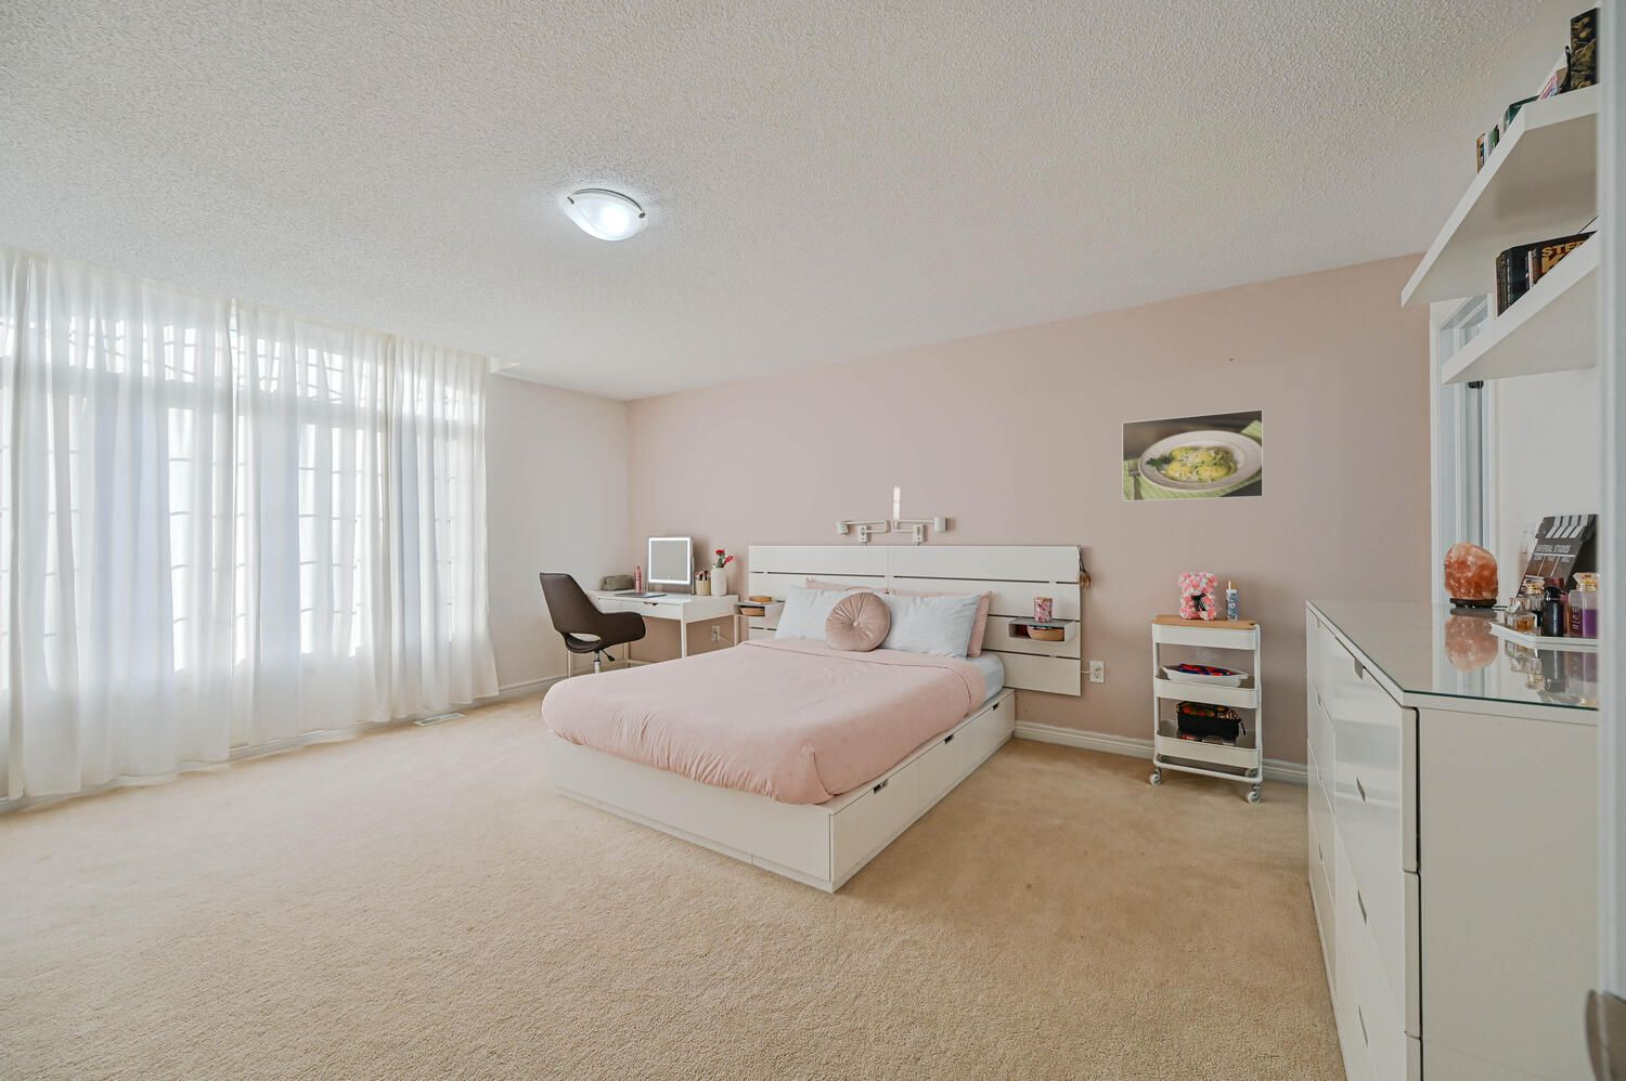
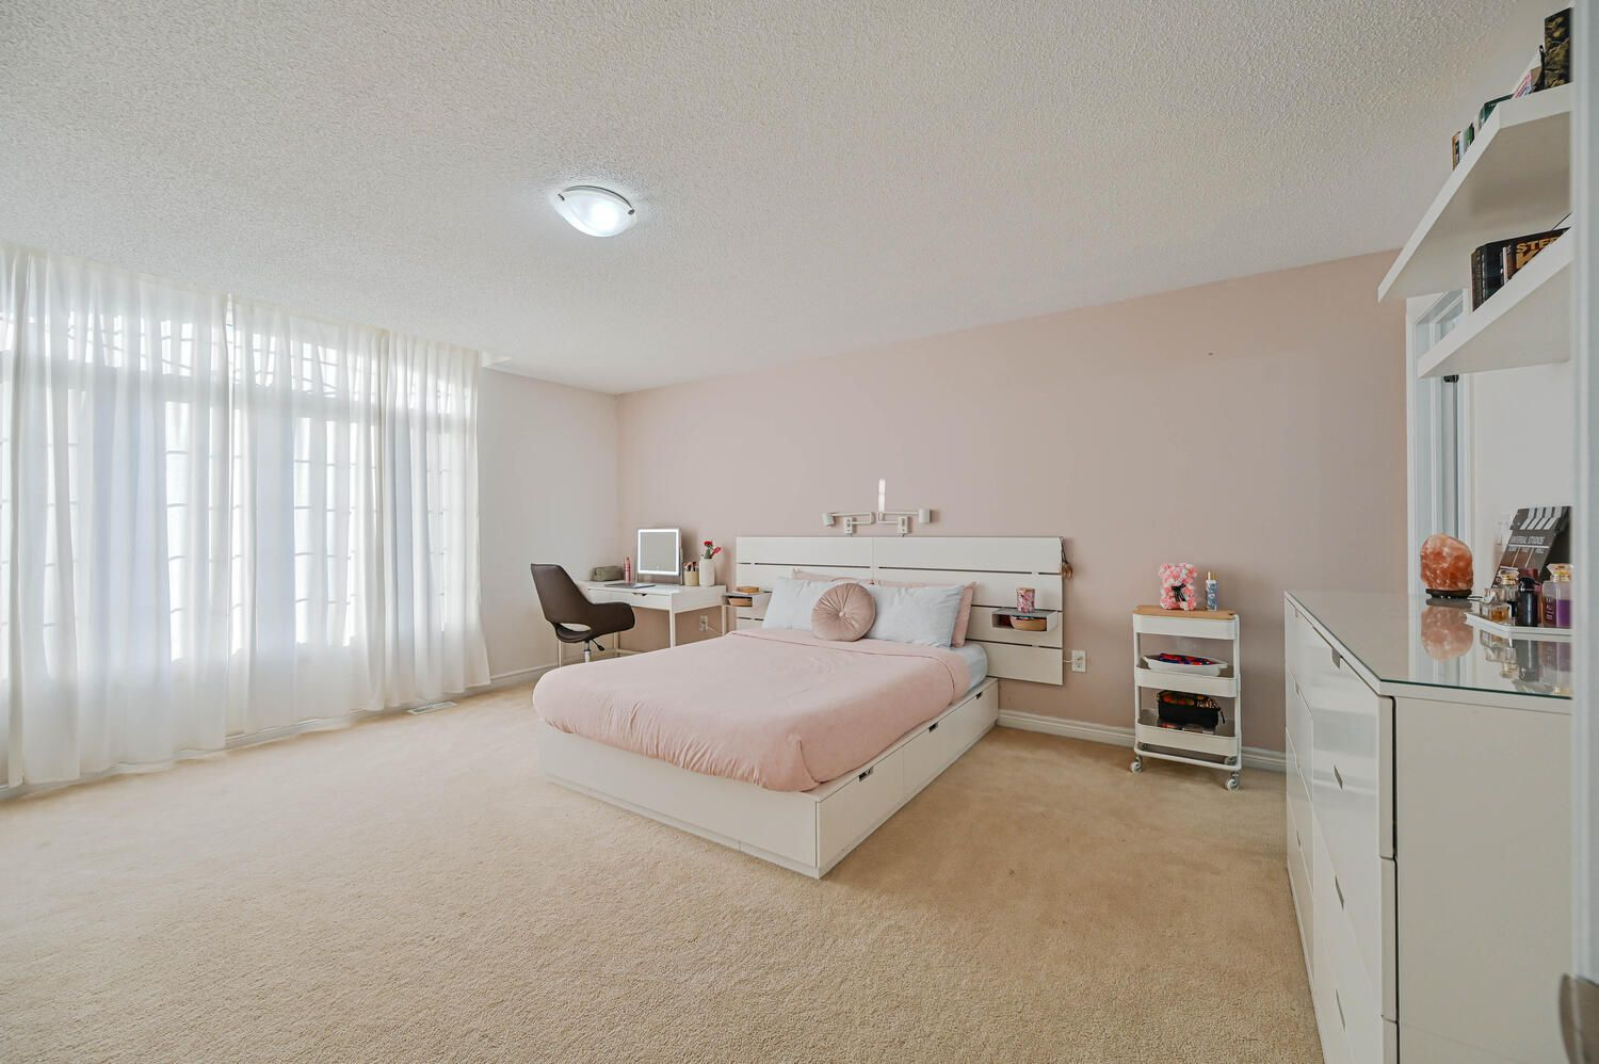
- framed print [1121,408,1264,503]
